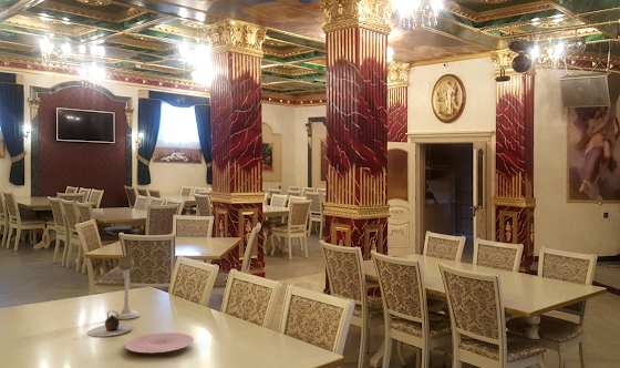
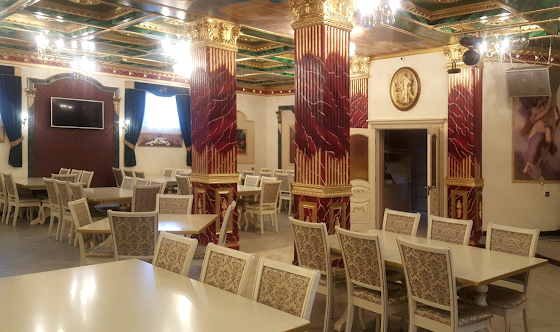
- candle holder [114,255,141,320]
- plate [124,331,195,354]
- teapot [86,310,133,338]
